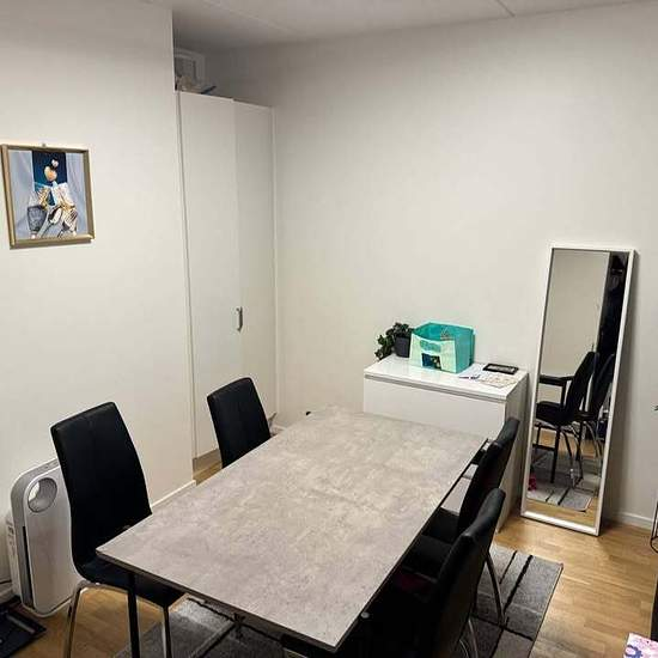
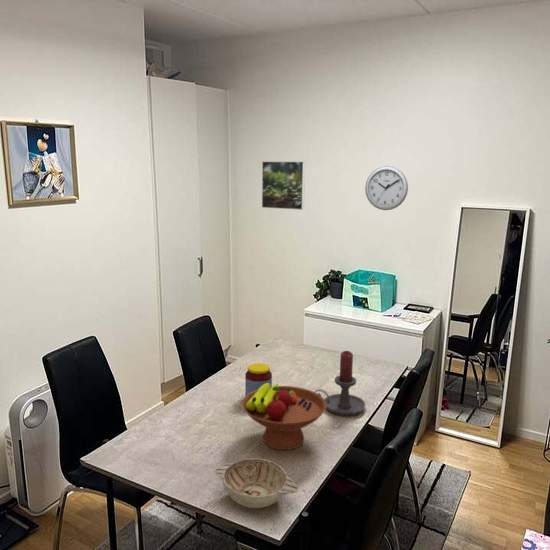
+ jar [244,362,273,397]
+ decorative bowl [212,458,299,509]
+ wall clock [364,165,409,211]
+ candle holder [314,350,367,416]
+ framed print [261,160,306,211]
+ fruit bowl [241,383,327,451]
